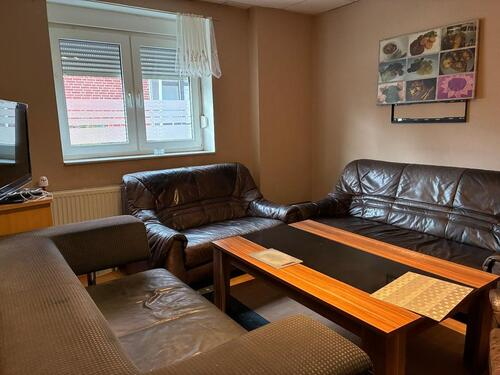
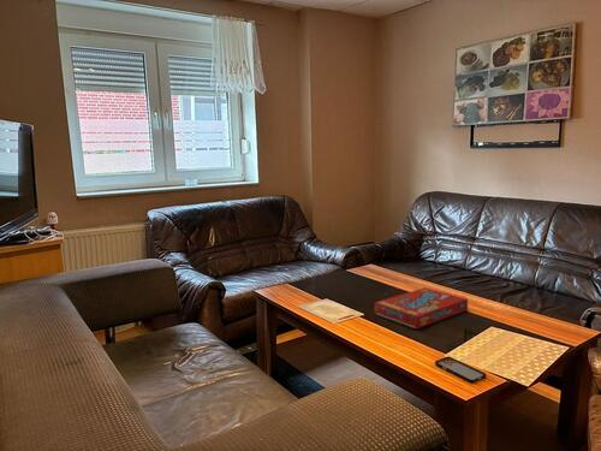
+ snack box [373,286,469,330]
+ smartphone [434,356,487,384]
